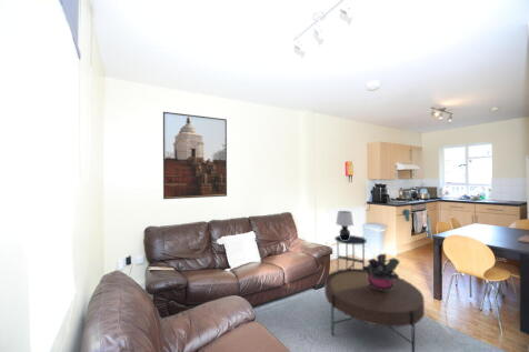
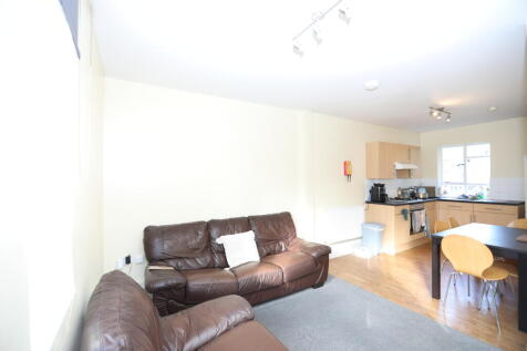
- side table [333,234,368,271]
- lamp [335,210,355,240]
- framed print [162,111,228,200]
- coffee table [323,268,426,352]
- potted plant [361,253,401,291]
